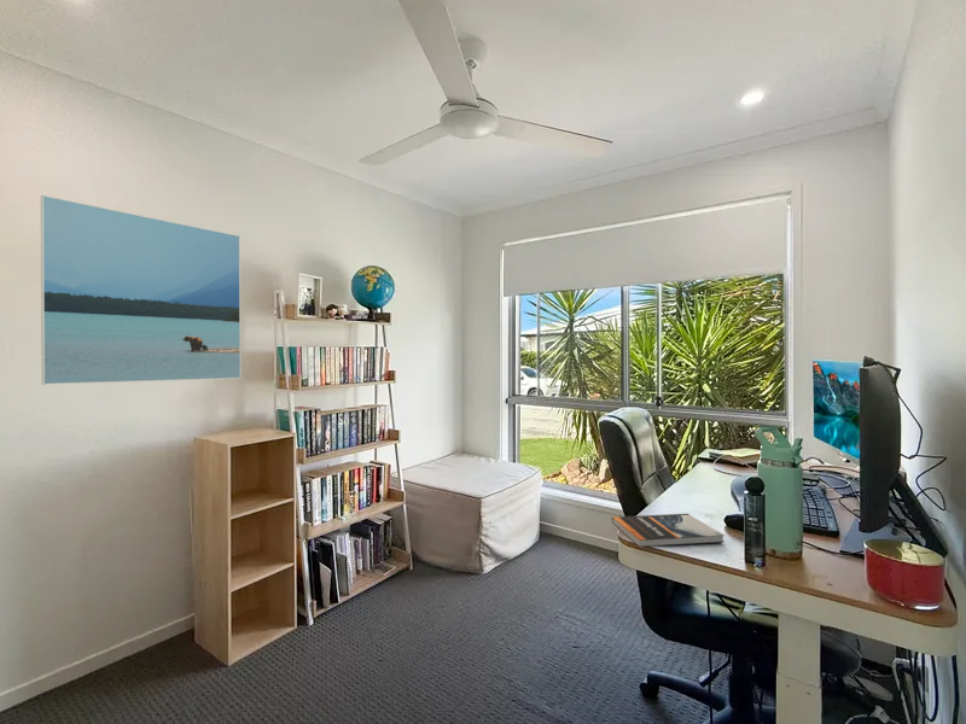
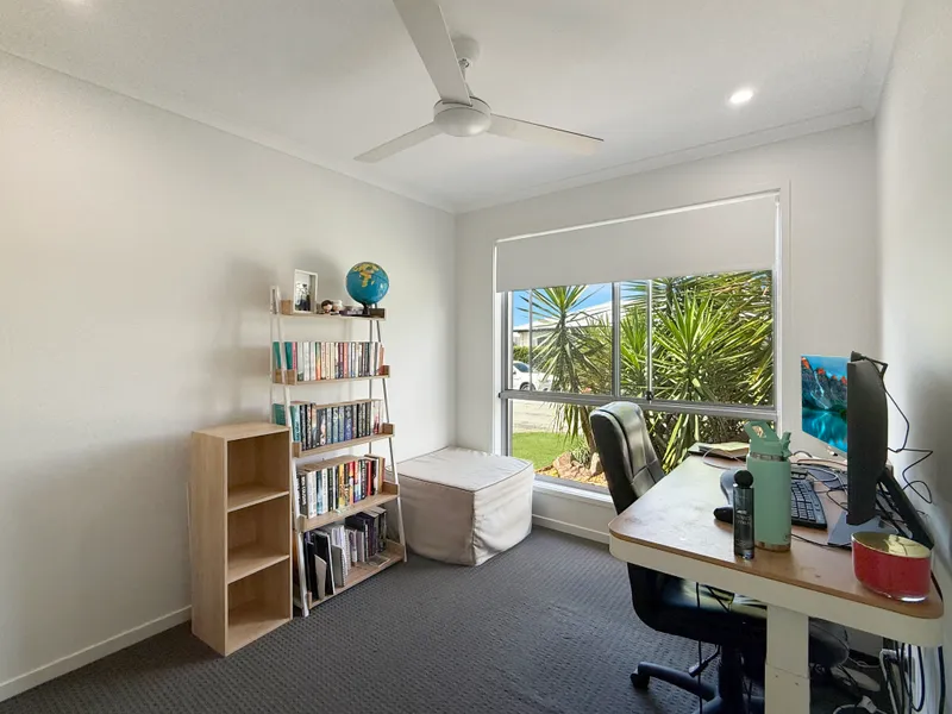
- book [611,513,726,548]
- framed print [40,194,243,386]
